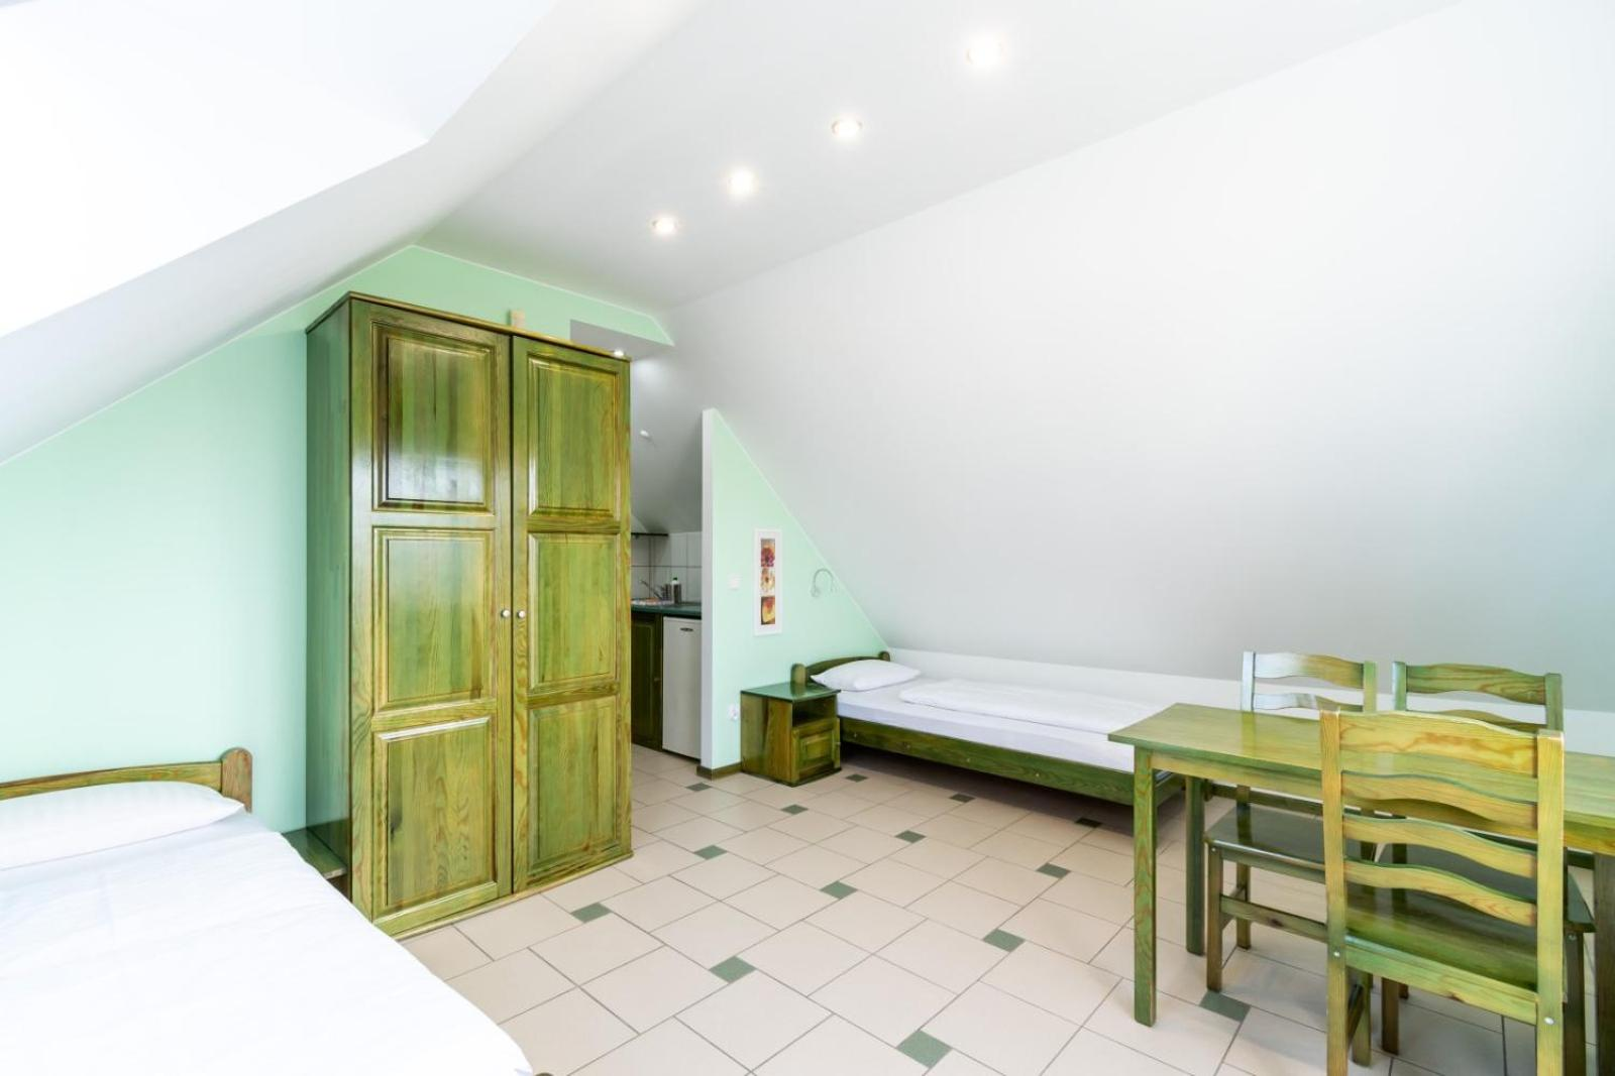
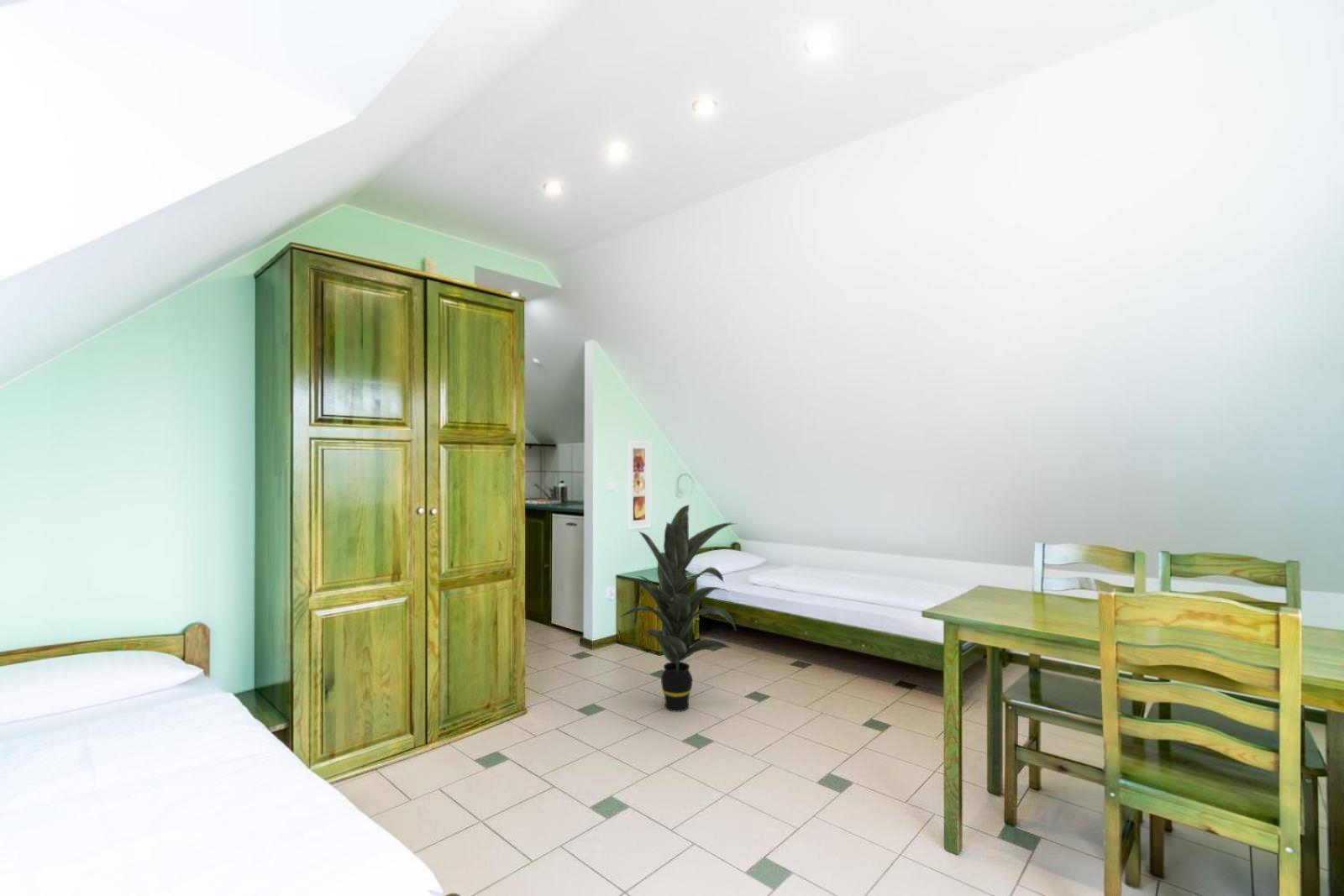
+ indoor plant [619,504,738,713]
